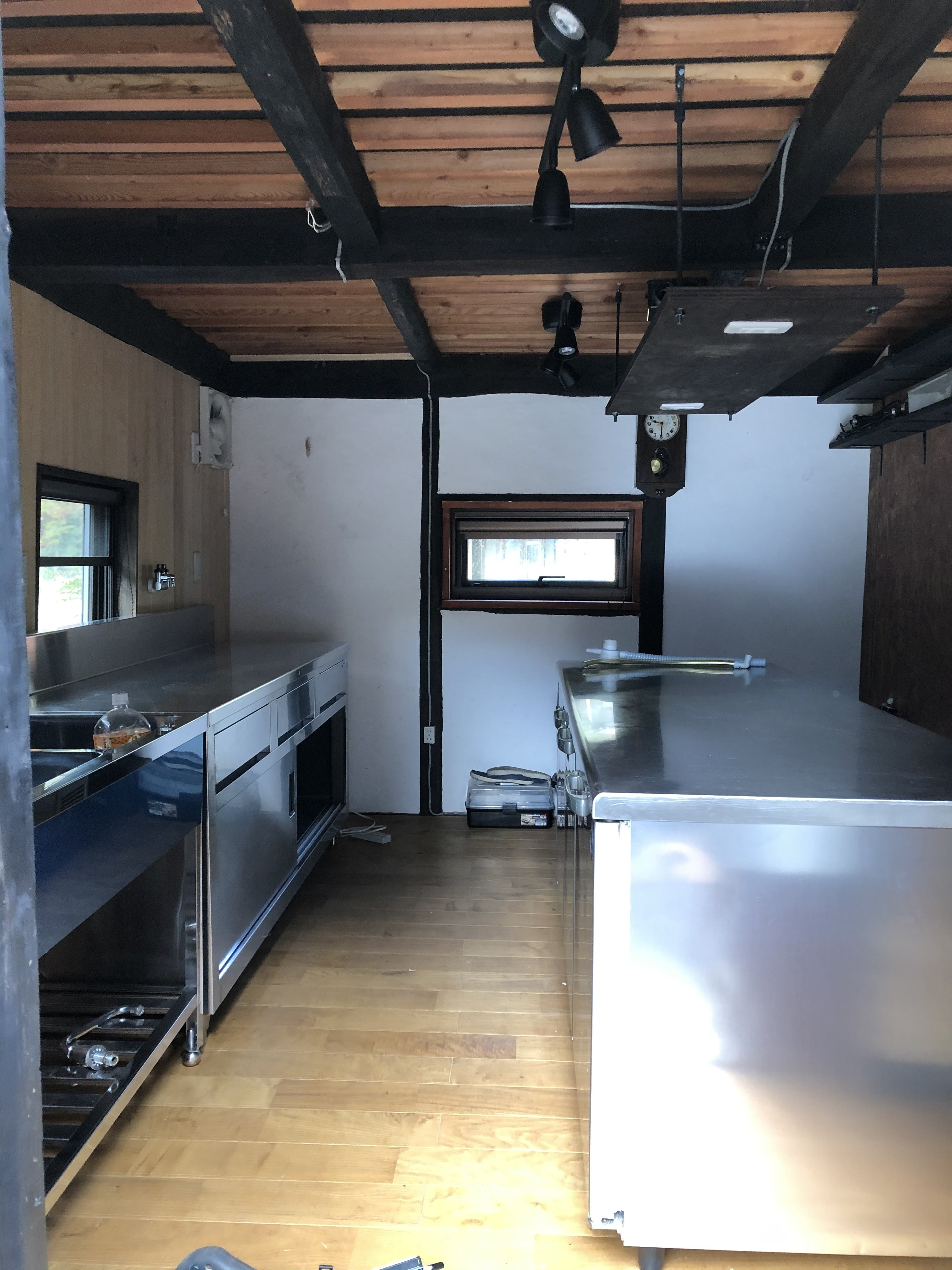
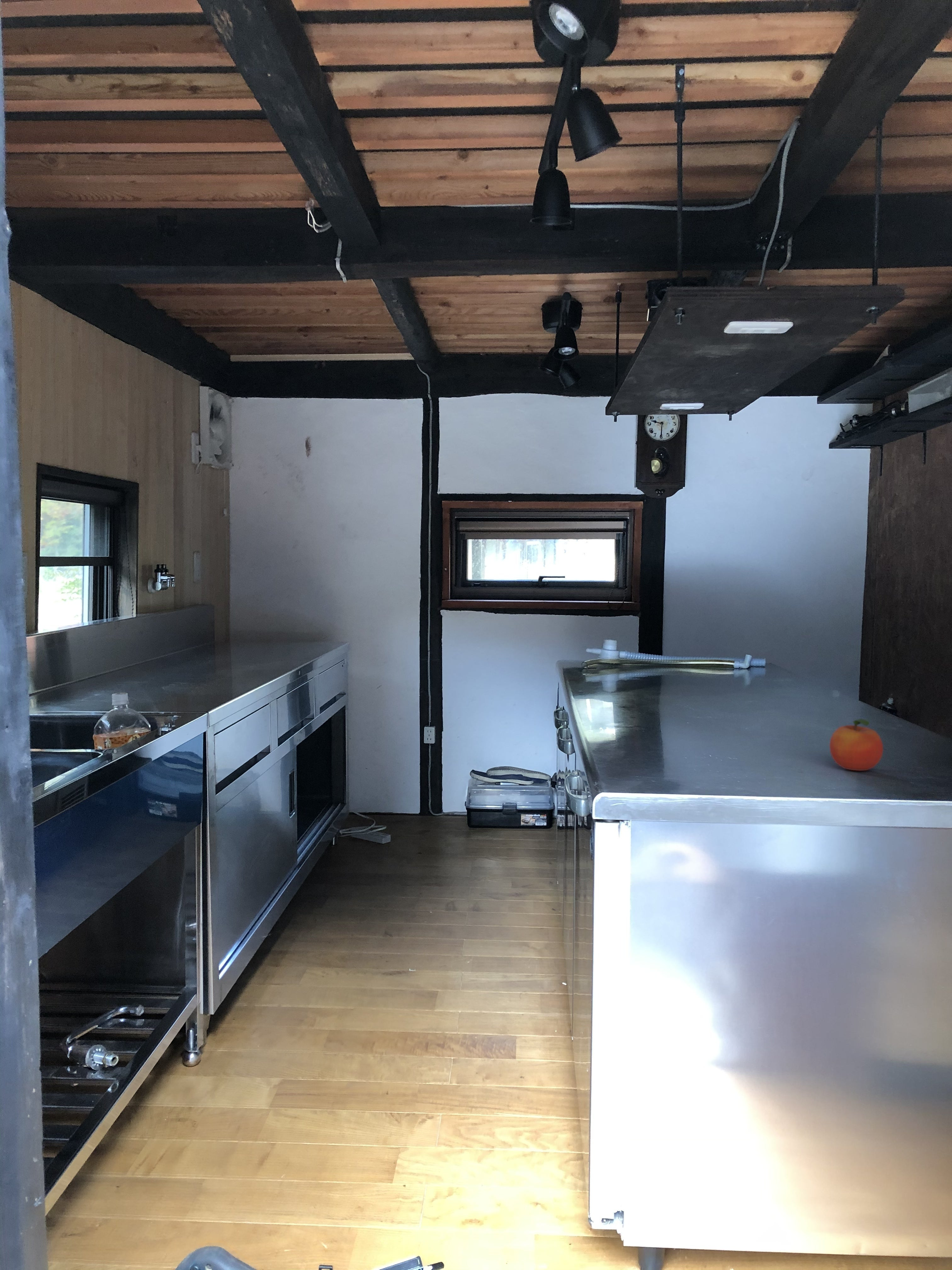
+ fruit [829,718,883,771]
